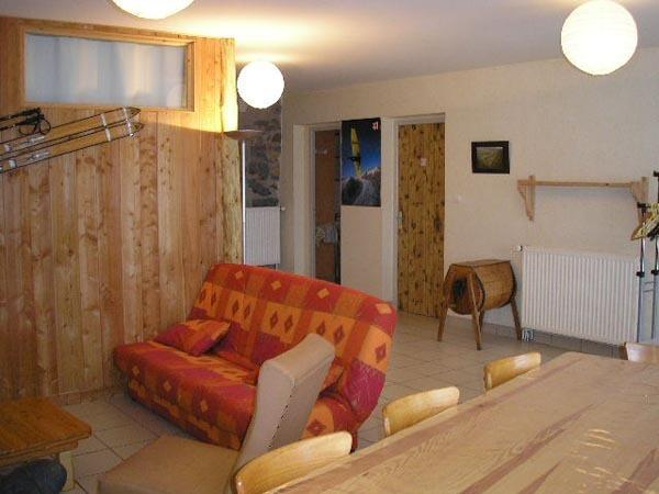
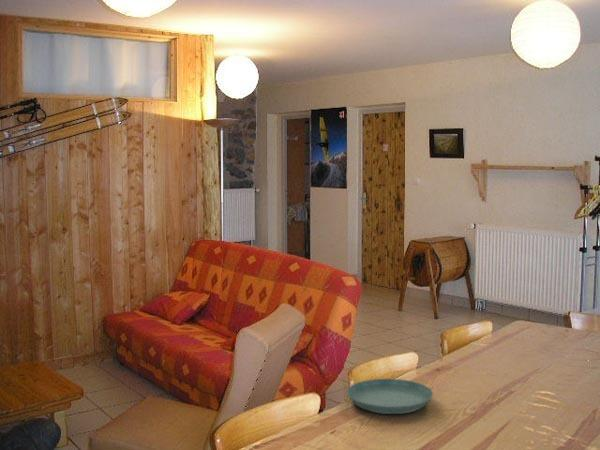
+ saucer [346,378,434,415]
